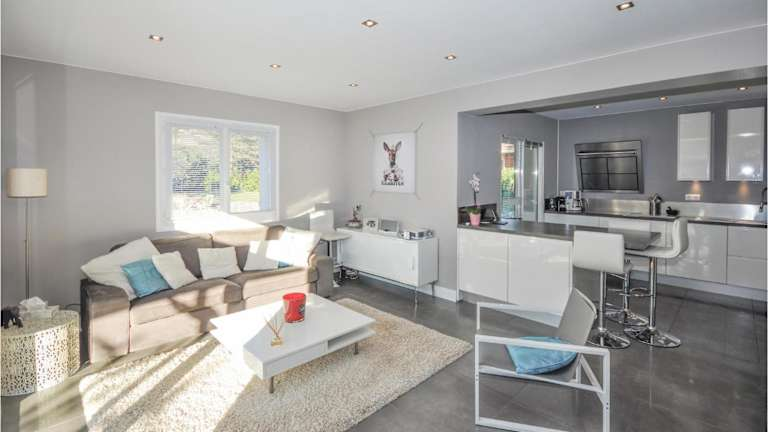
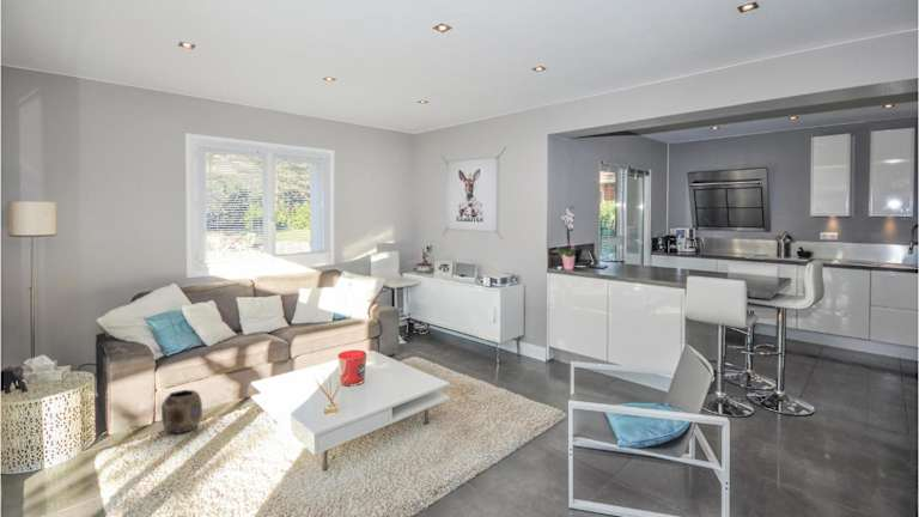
+ planter [160,389,203,434]
